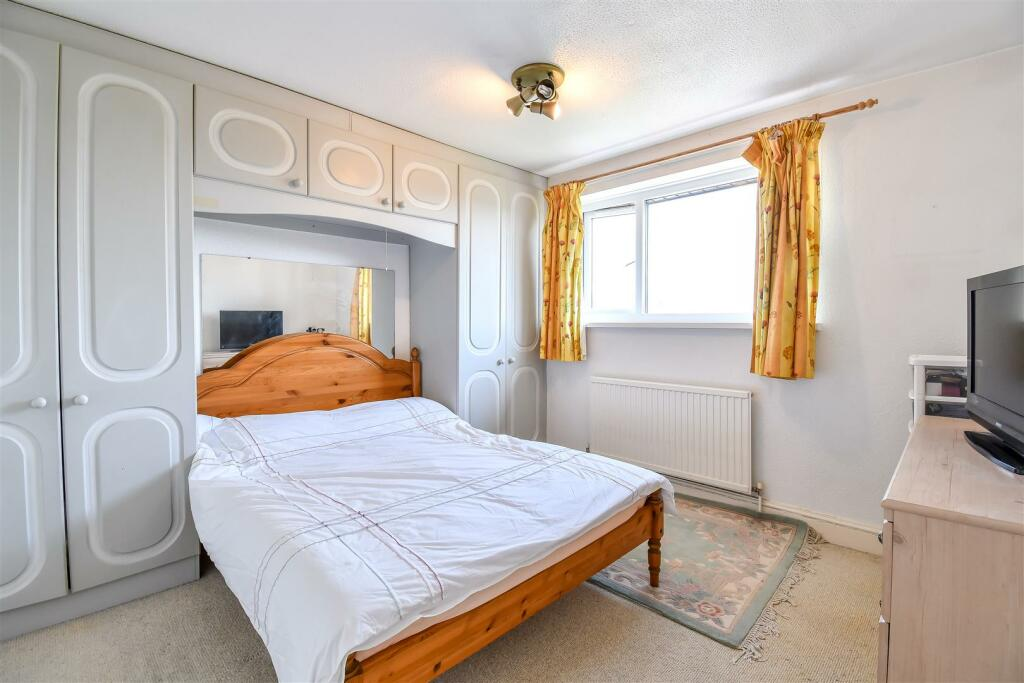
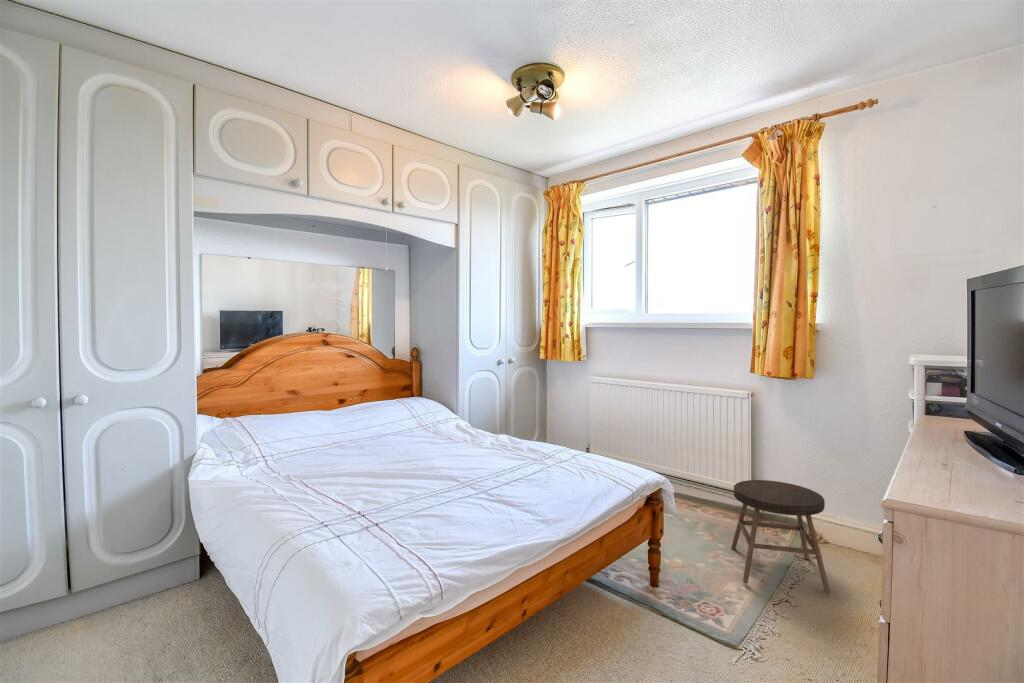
+ stool [730,479,831,595]
